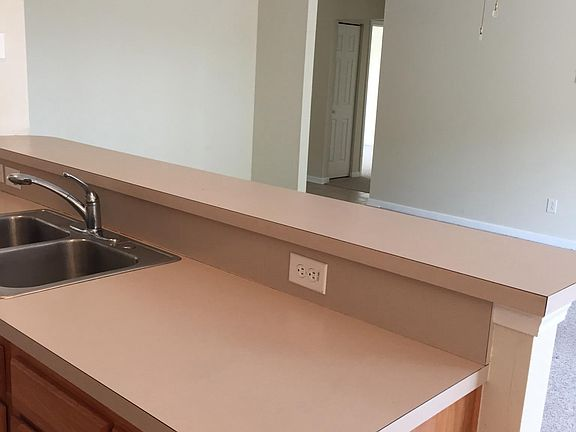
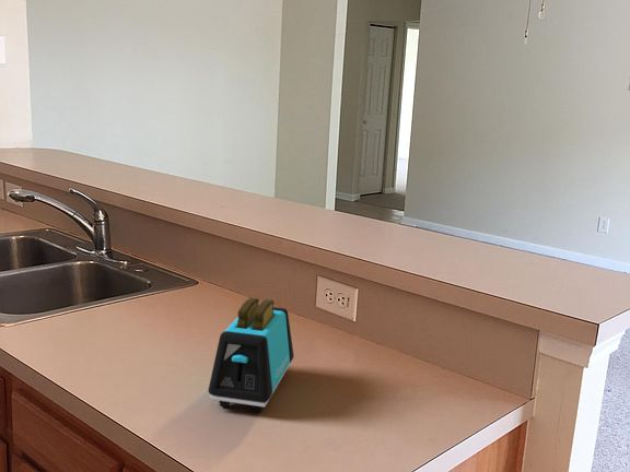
+ toaster [208,297,295,413]
